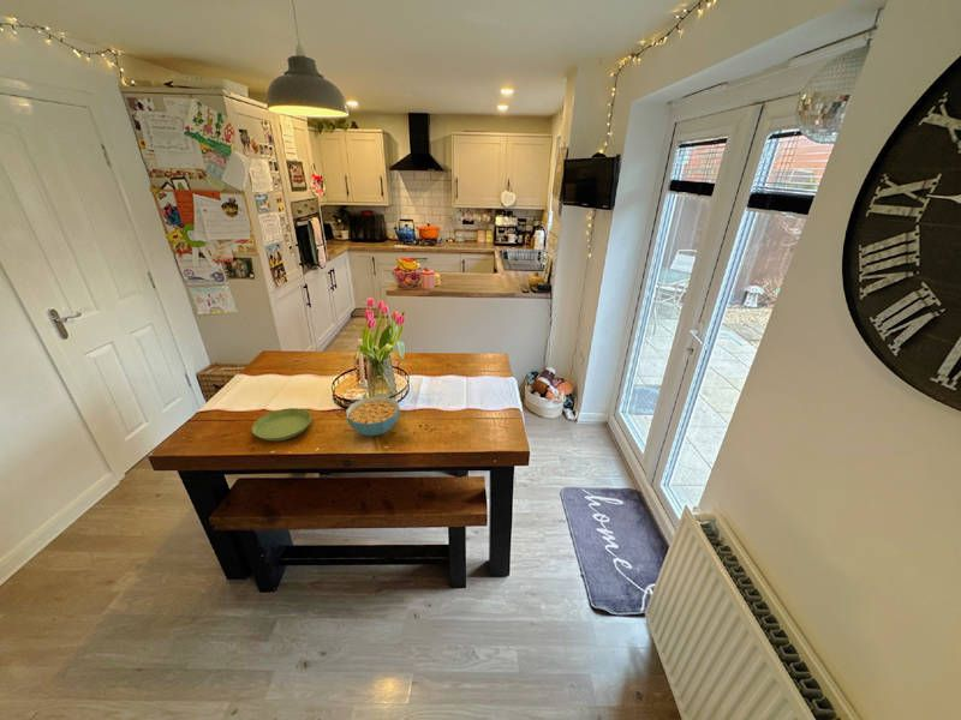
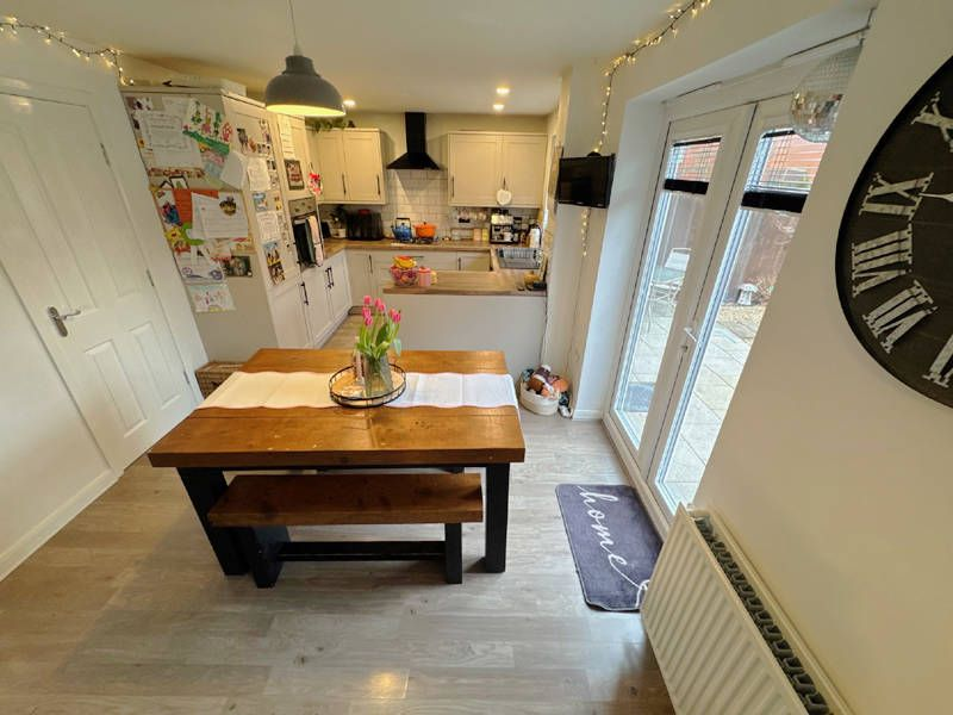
- cereal bowl [345,395,401,437]
- saucer [251,407,312,442]
